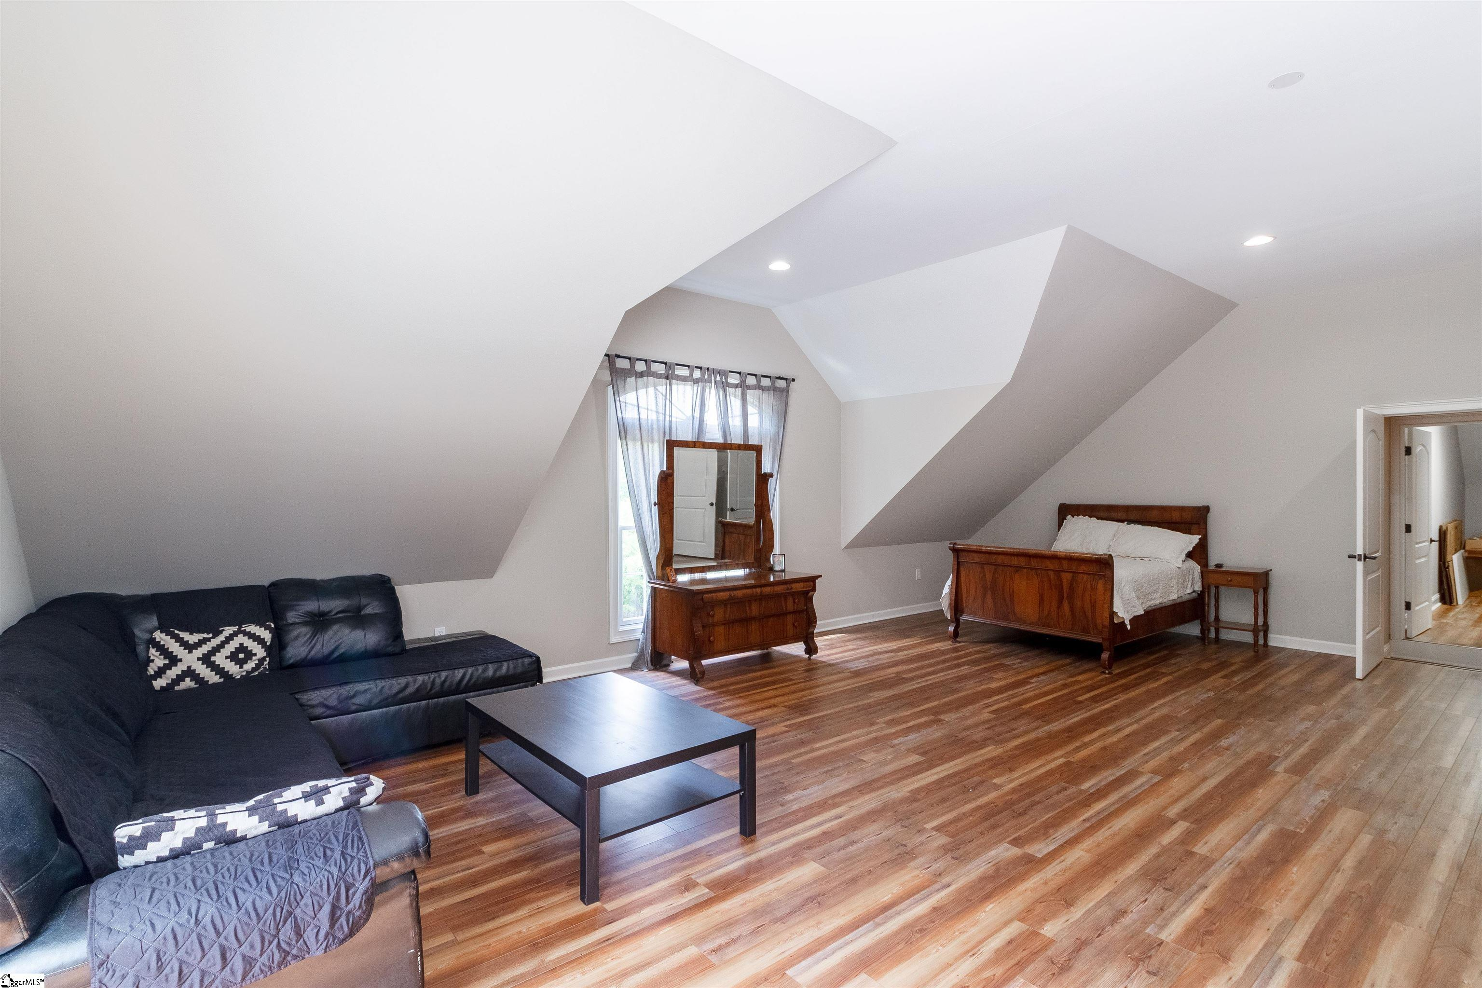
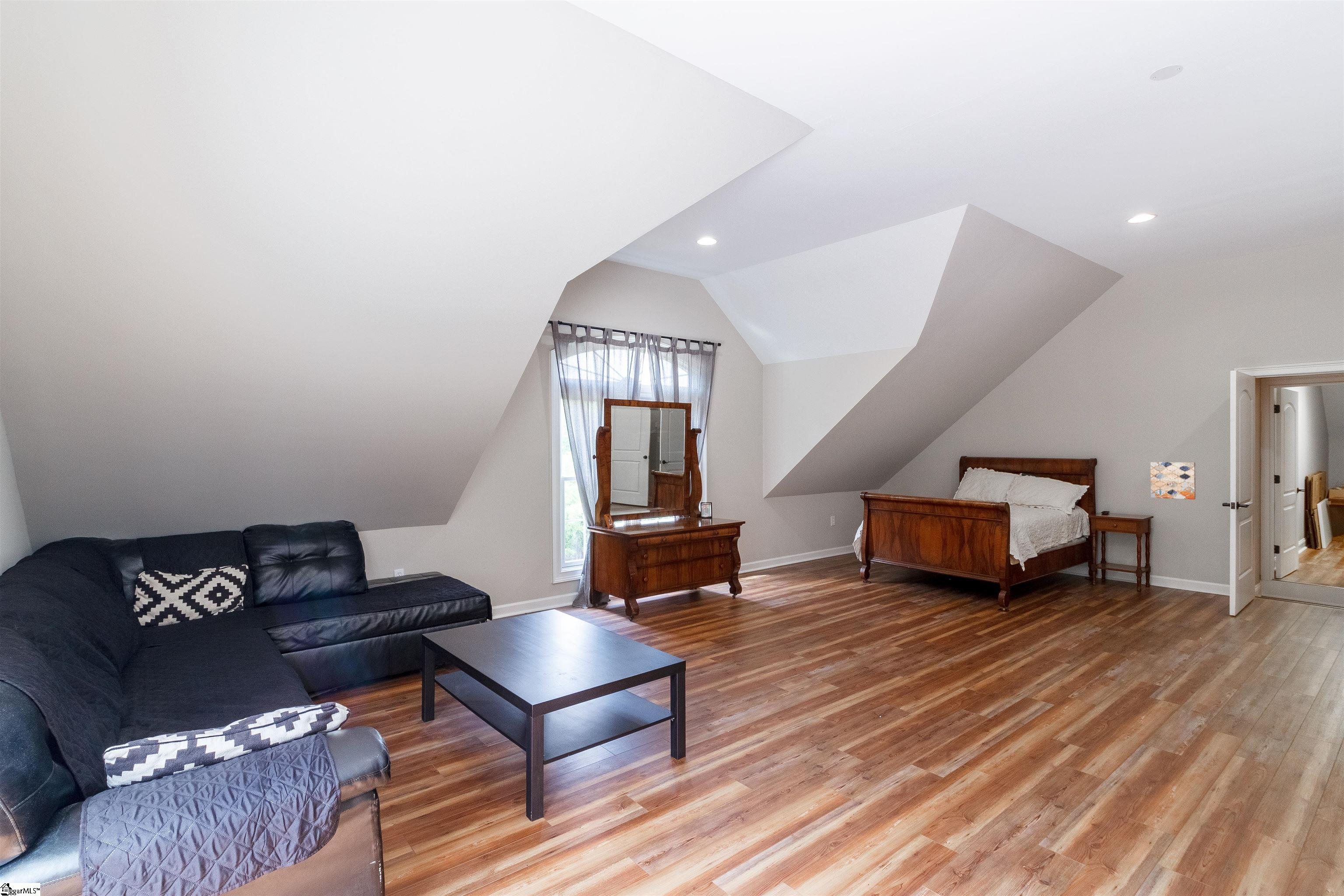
+ wall art [1150,462,1196,500]
